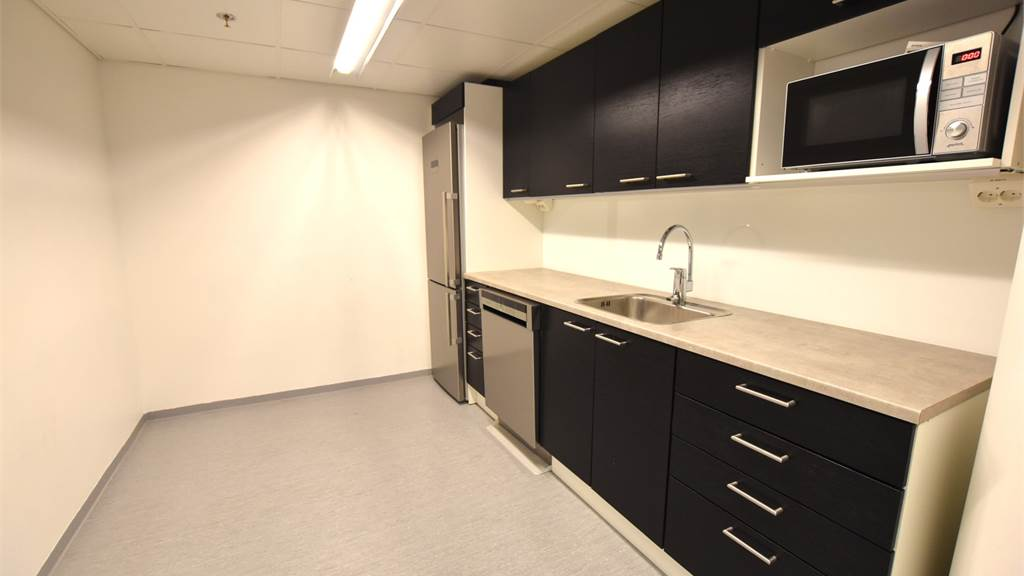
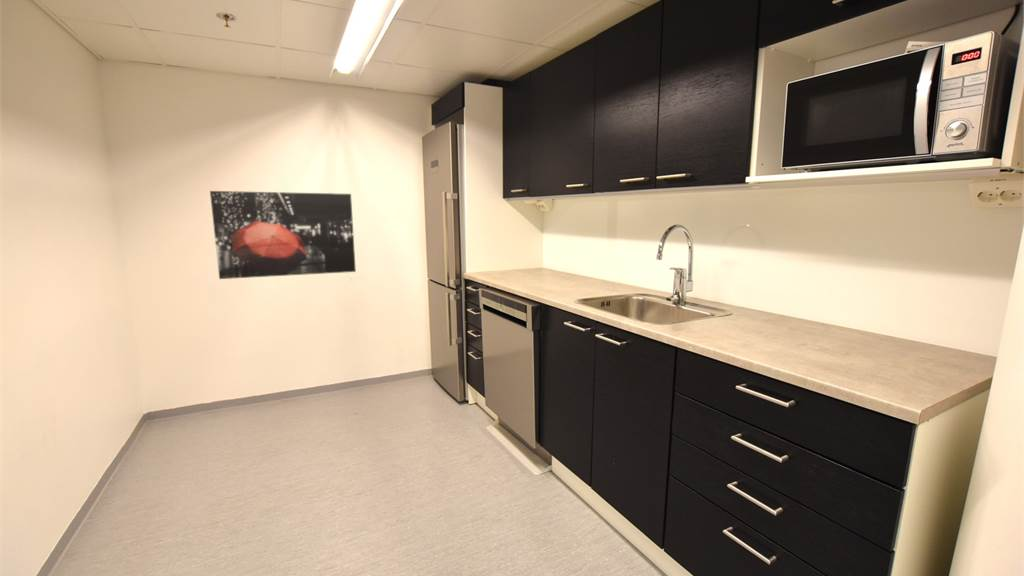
+ wall art [209,190,357,280]
